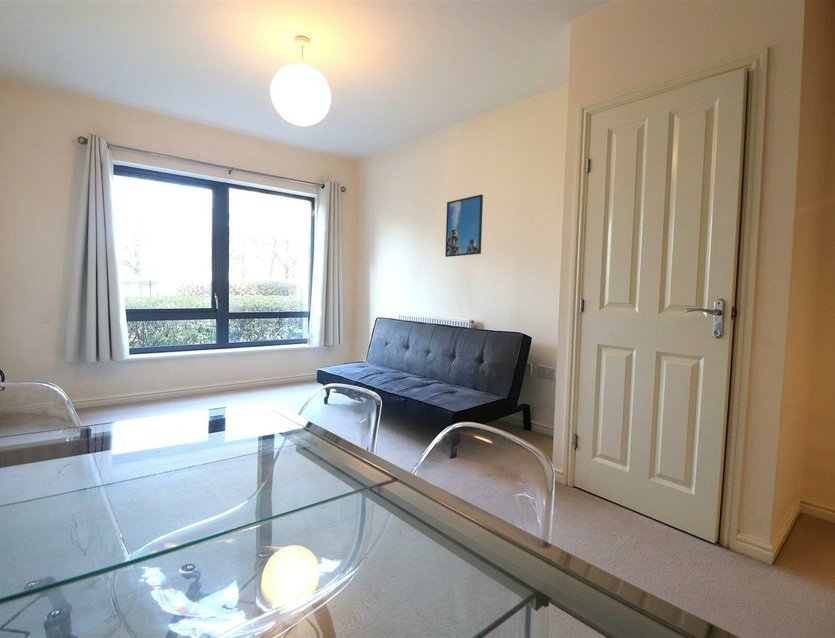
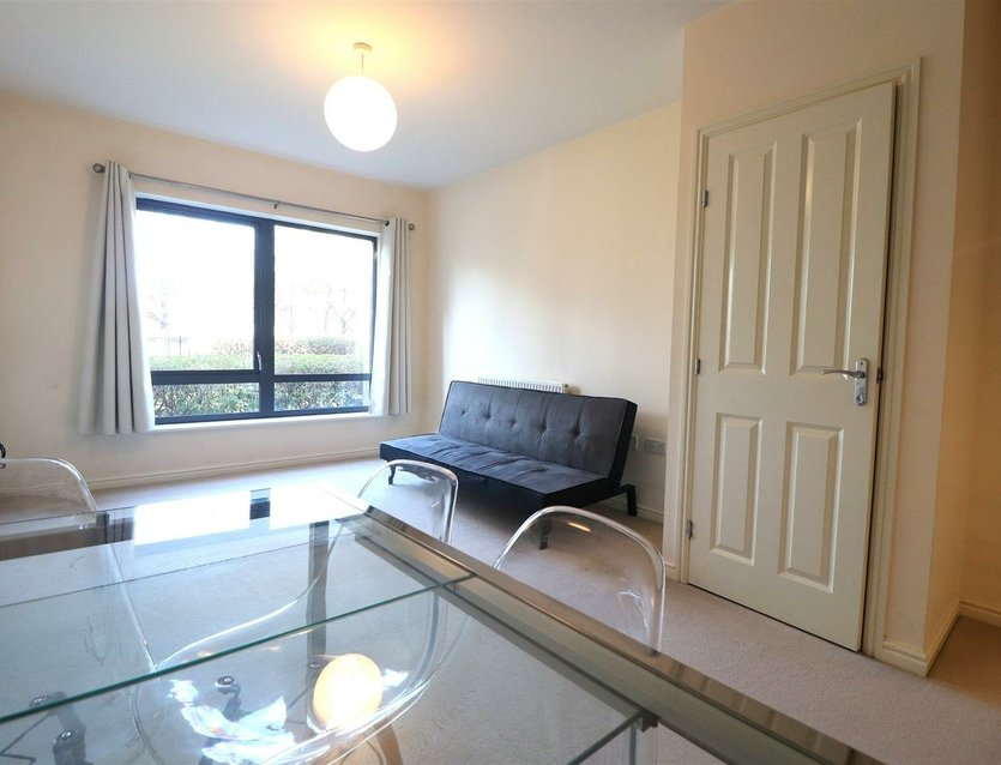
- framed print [444,193,484,258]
